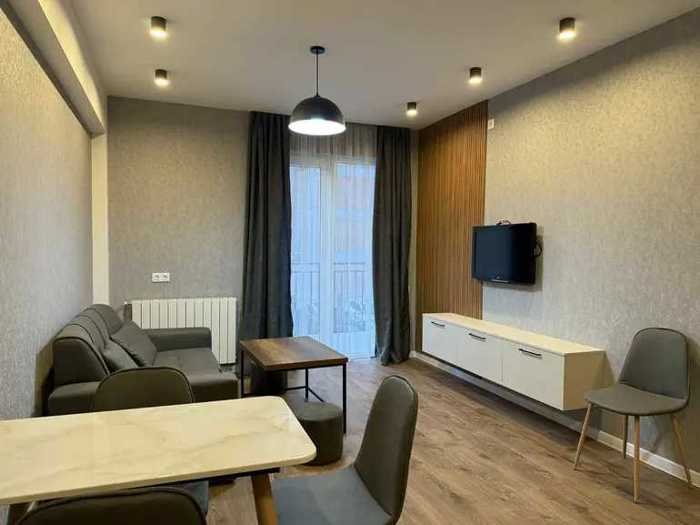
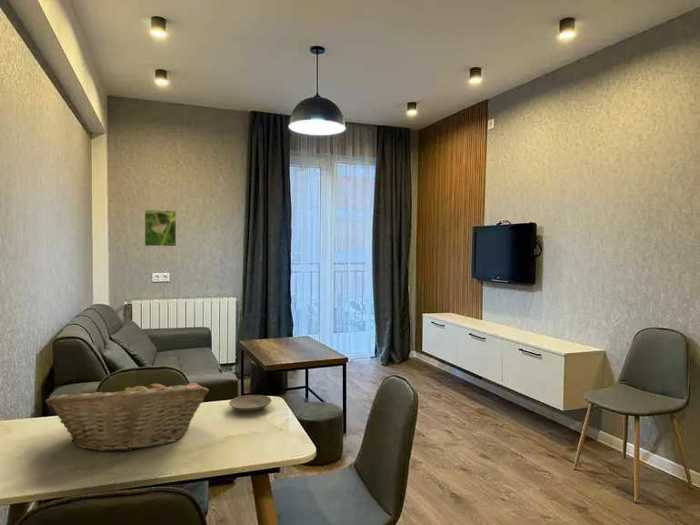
+ fruit basket [44,378,210,452]
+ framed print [143,208,177,247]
+ plate [228,394,272,412]
